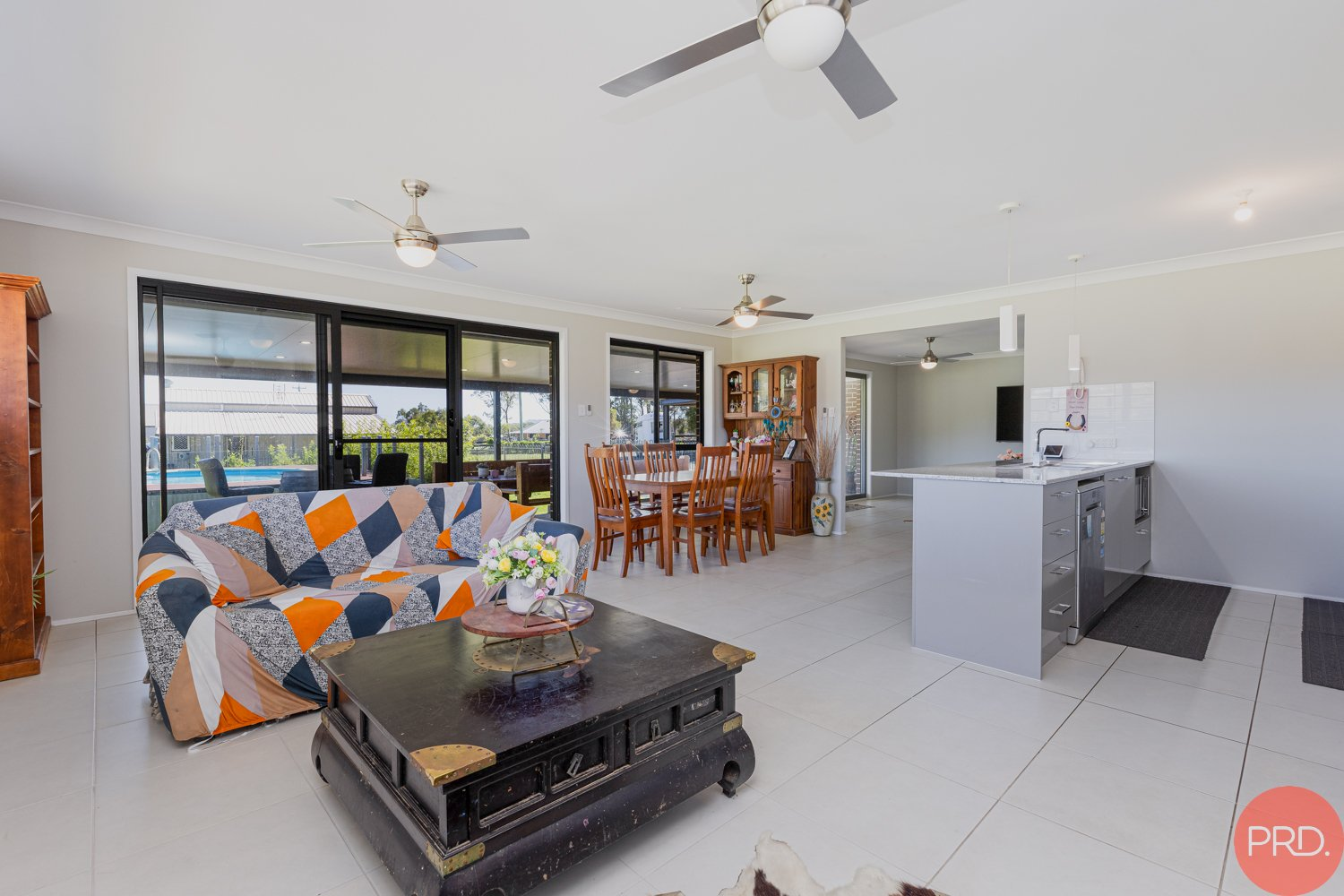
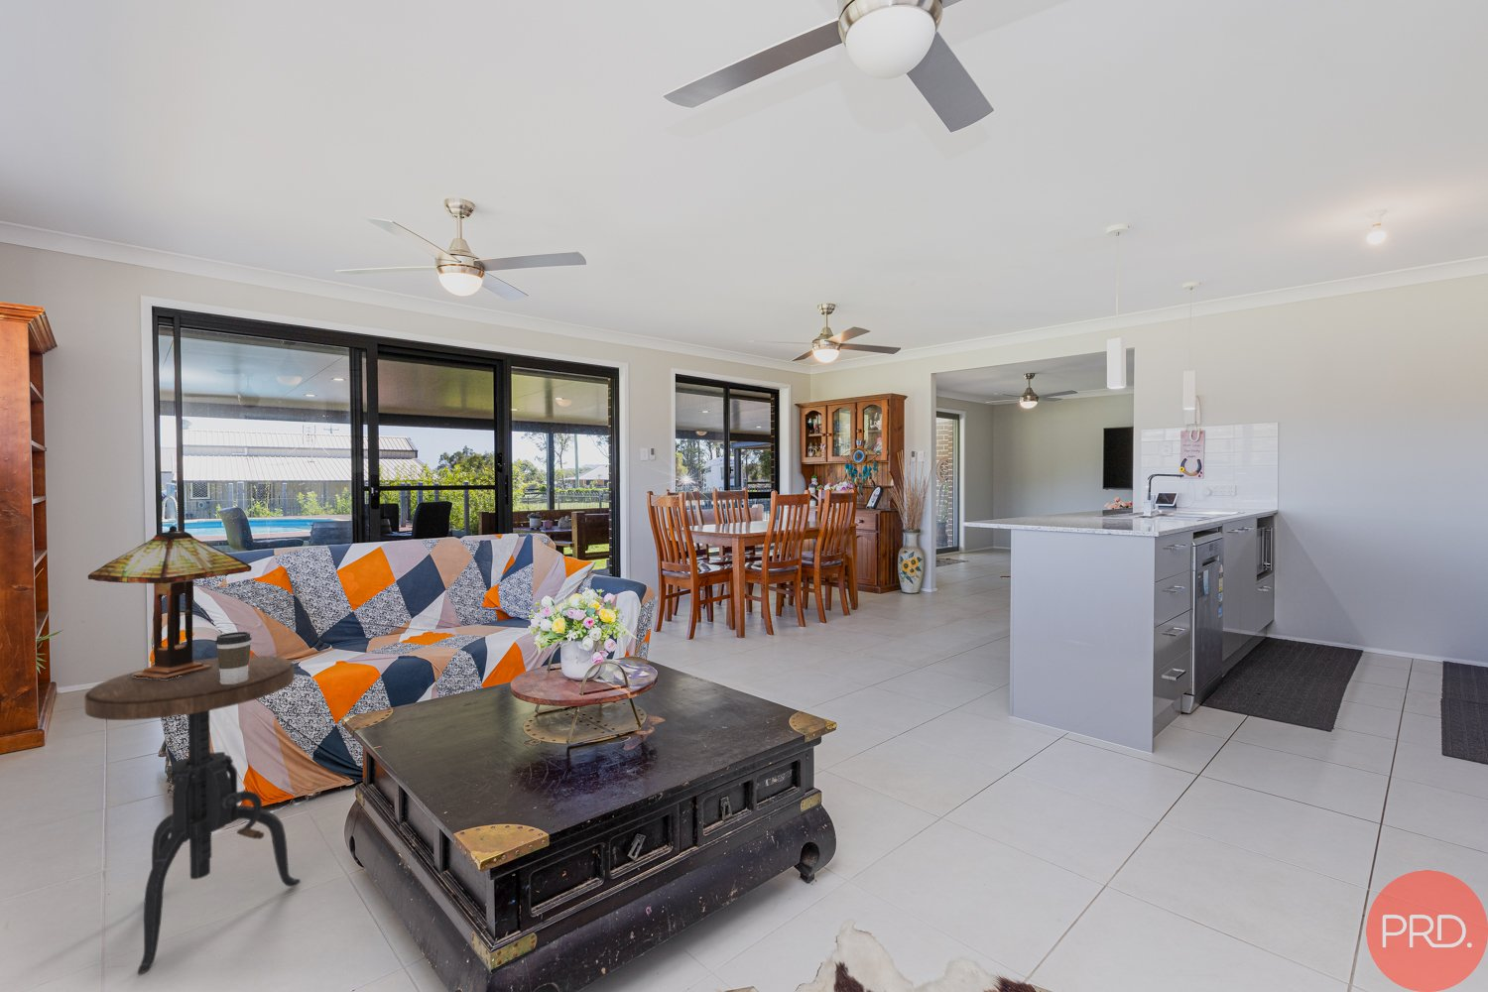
+ table lamp [87,525,252,680]
+ side table [83,654,301,975]
+ coffee cup [215,631,252,683]
